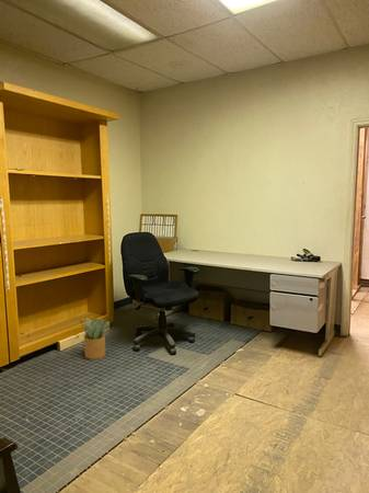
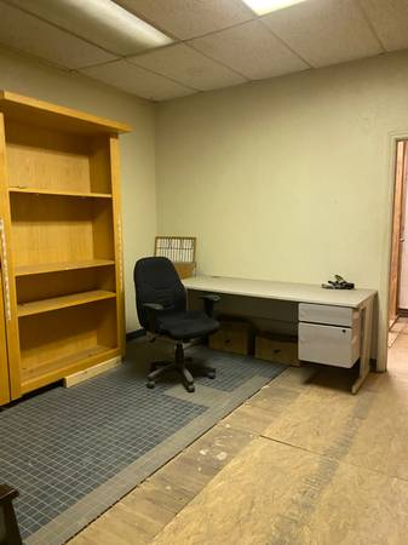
- potted plant [80,317,109,360]
